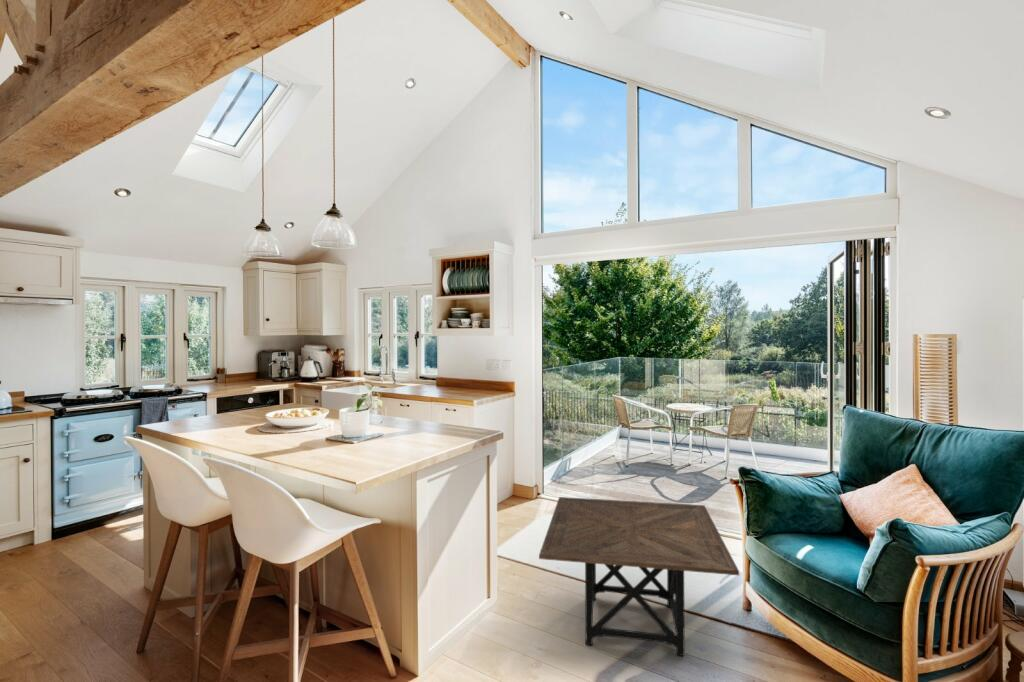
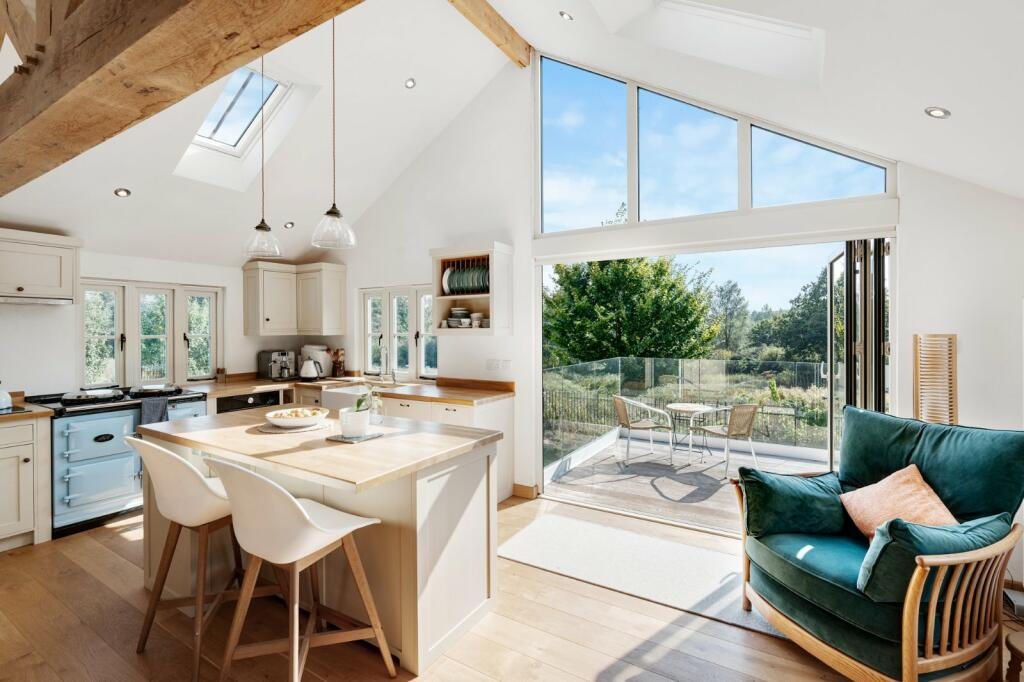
- side table [538,496,740,657]
